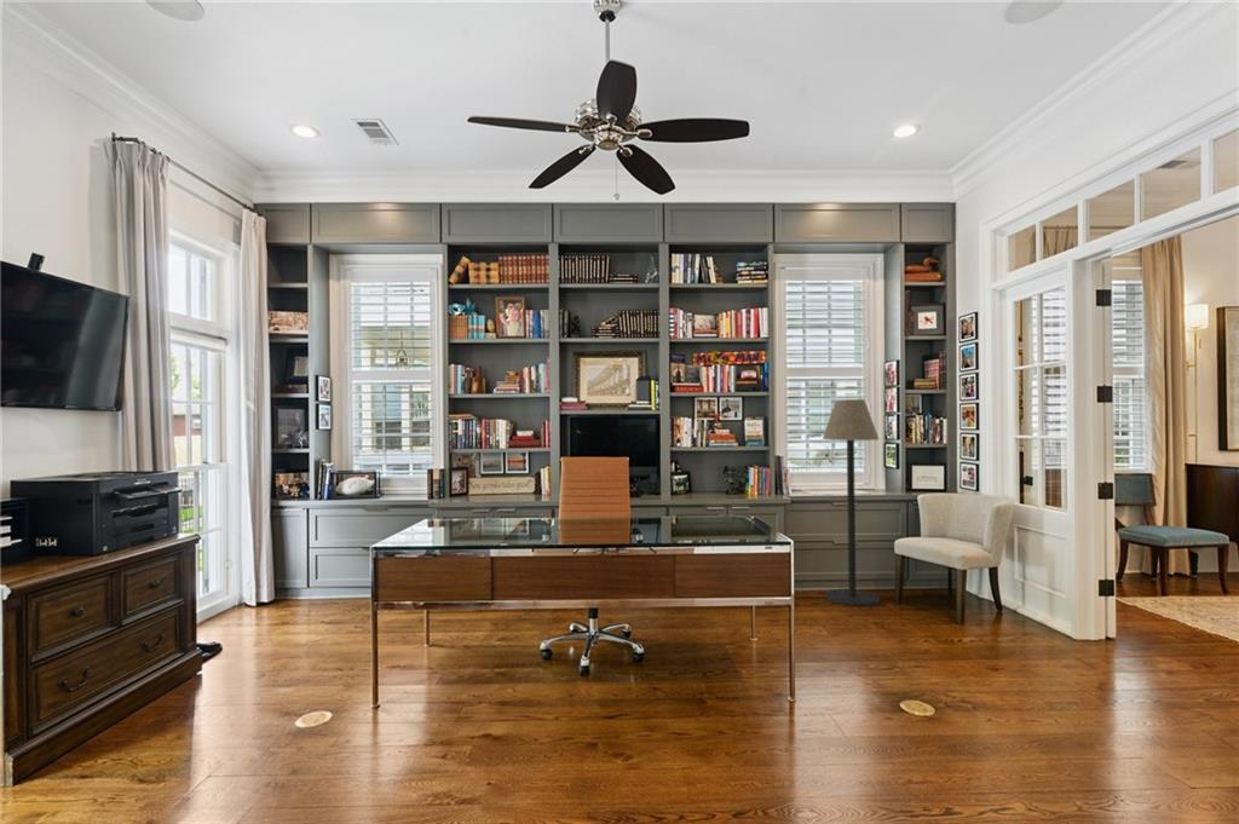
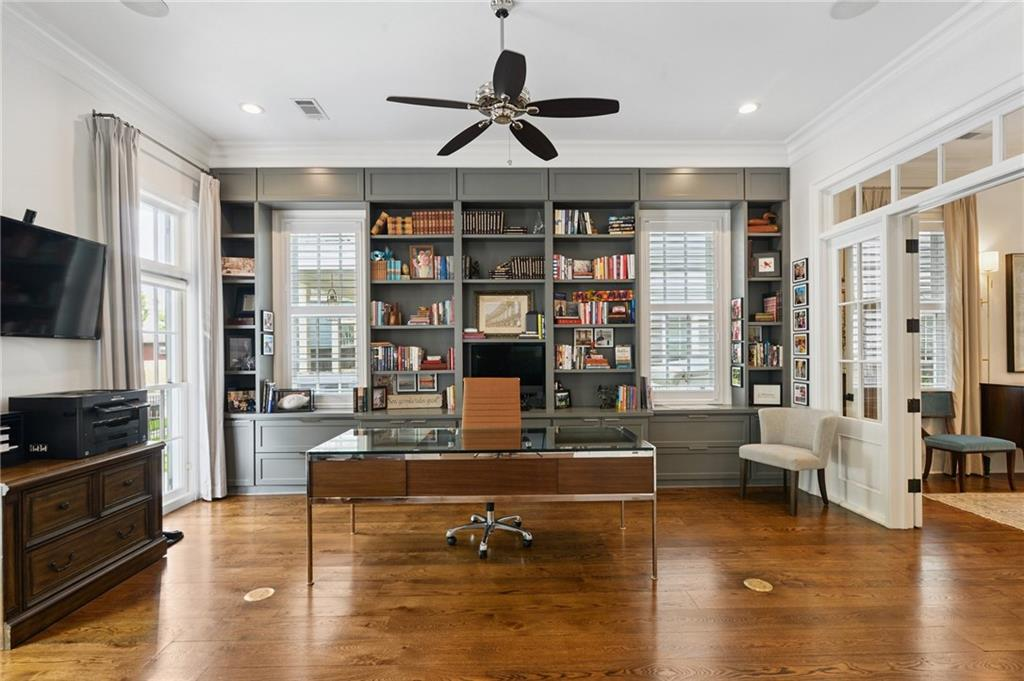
- floor lamp [822,398,881,607]
